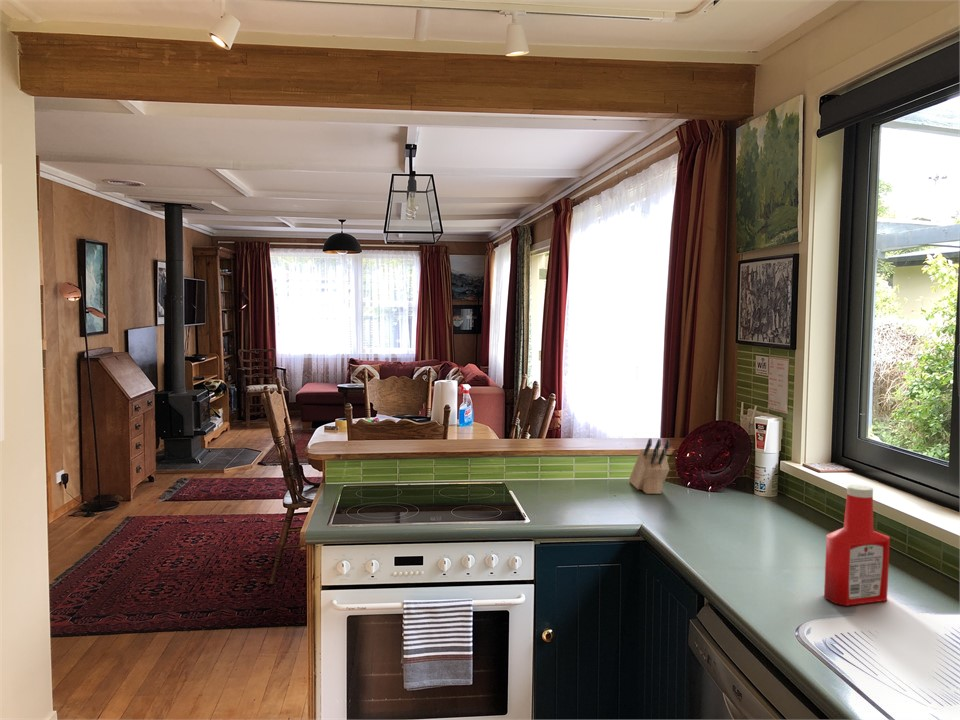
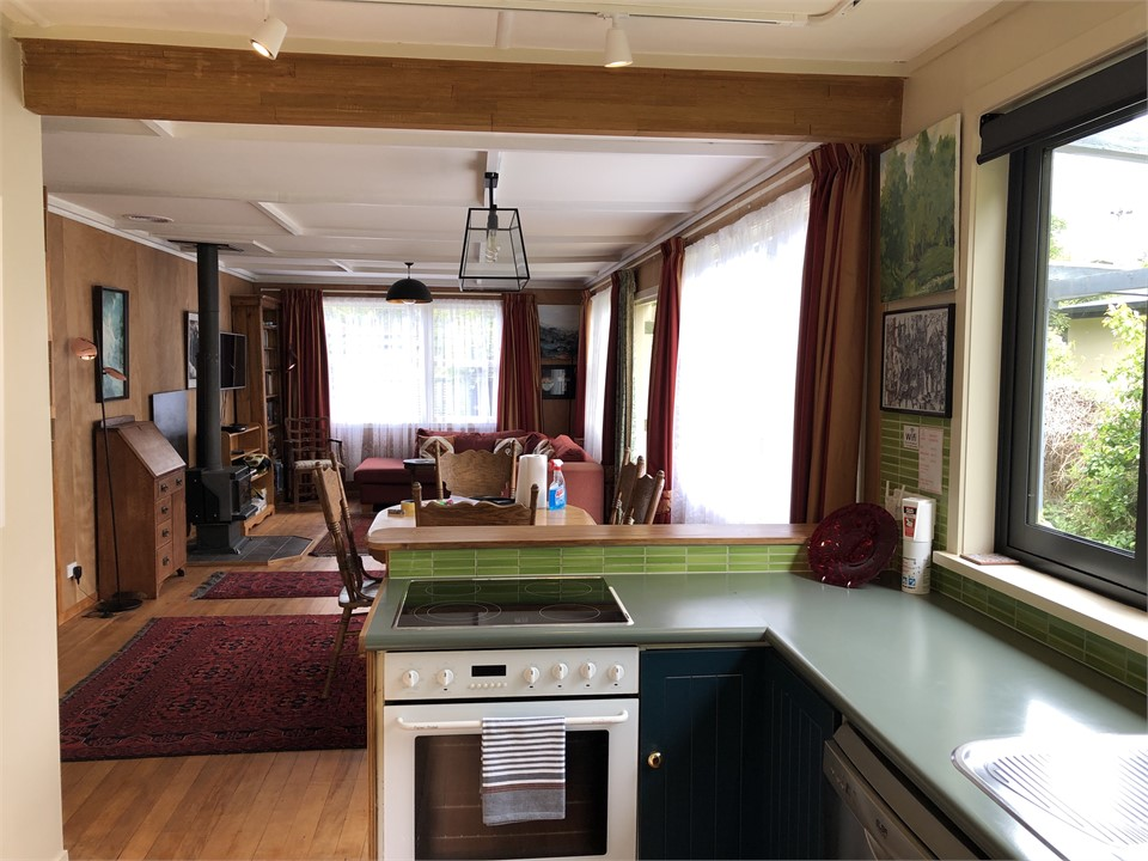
- knife block [628,437,671,495]
- soap bottle [823,484,891,607]
